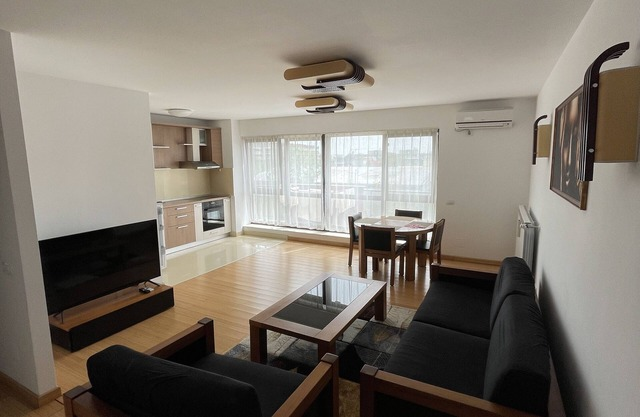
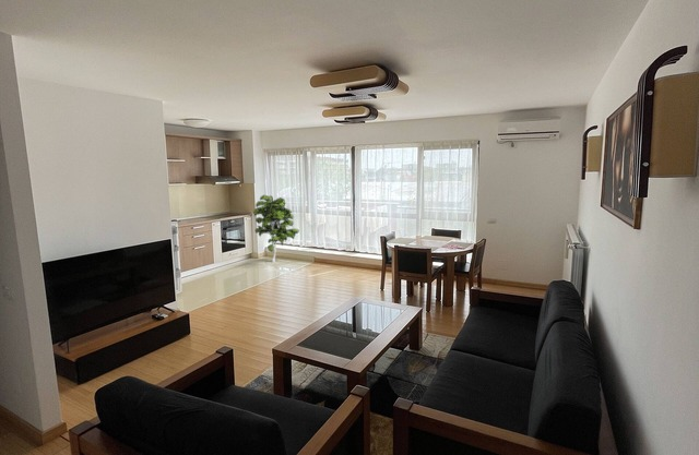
+ indoor plant [252,194,300,263]
